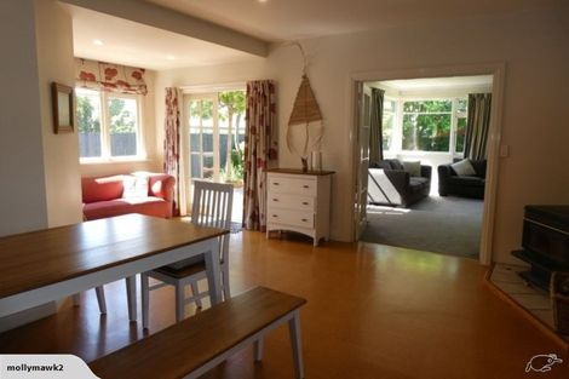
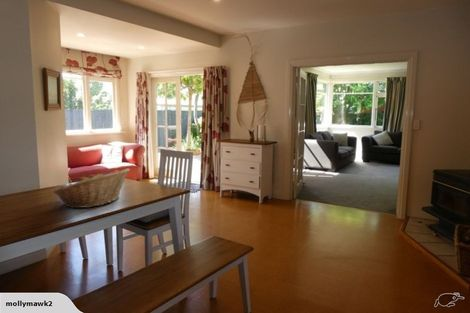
+ fruit basket [52,167,131,210]
